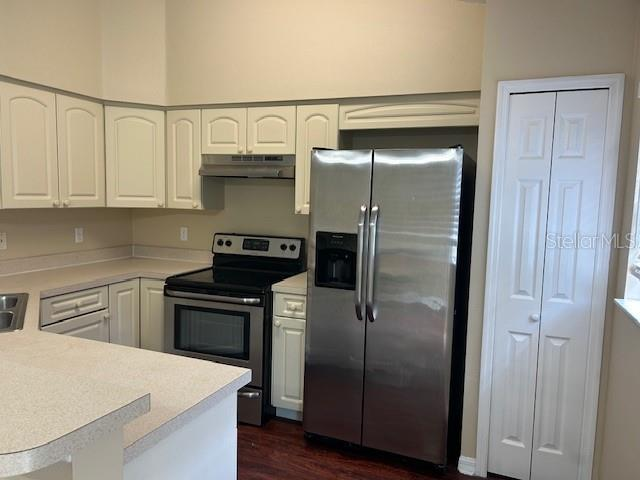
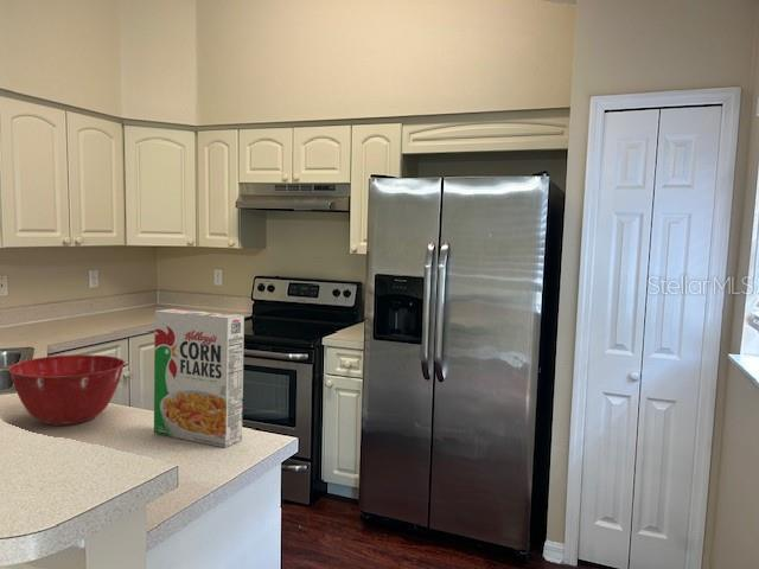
+ cereal box [153,308,245,448]
+ mixing bowl [7,353,127,427]
